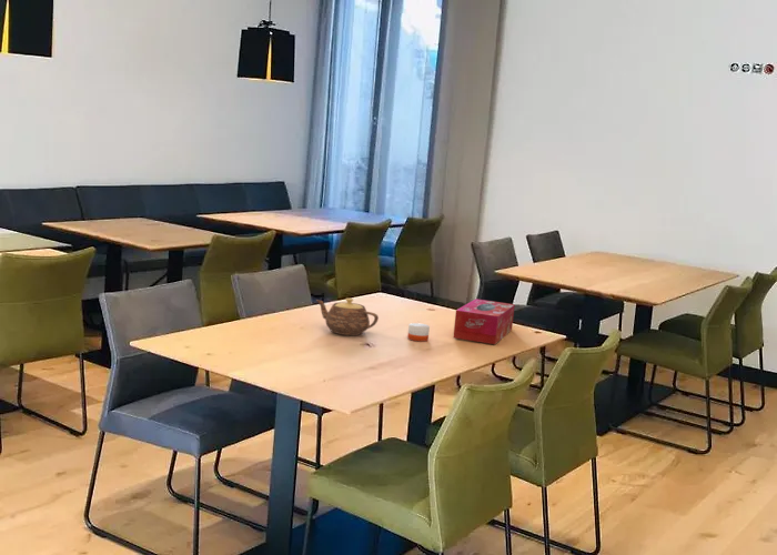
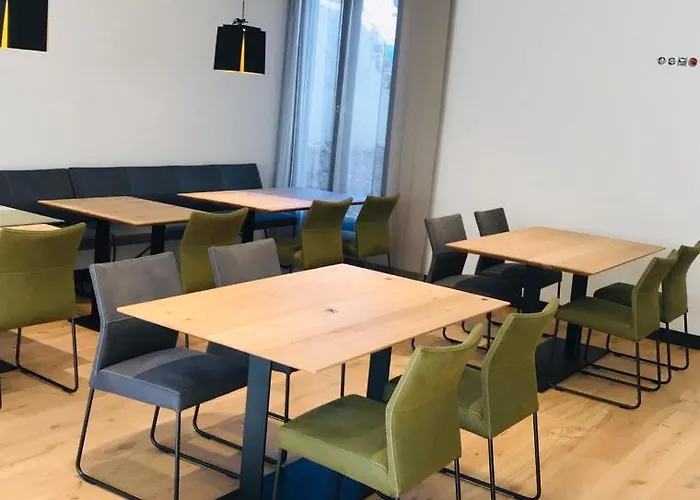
- candle [406,322,431,342]
- teapot [315,297,380,336]
- tissue box [452,297,516,345]
